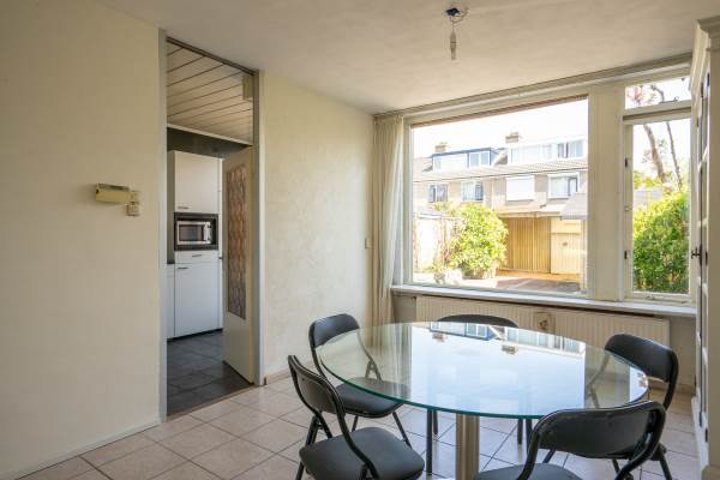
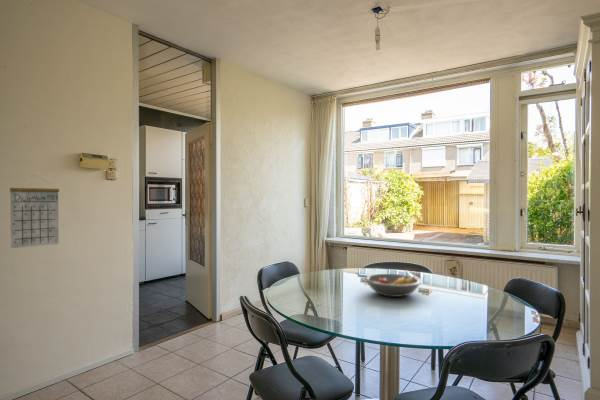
+ calendar [9,174,60,249]
+ fruit bowl [365,273,422,298]
